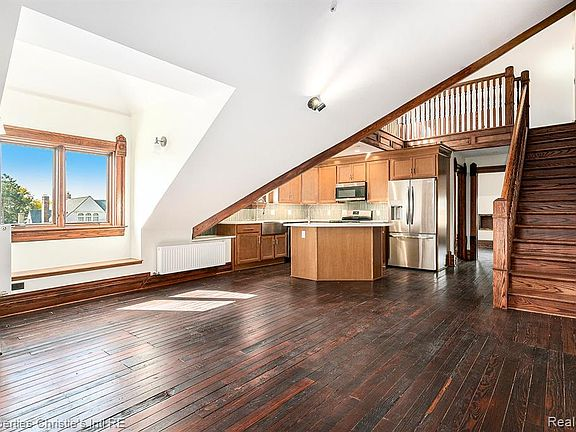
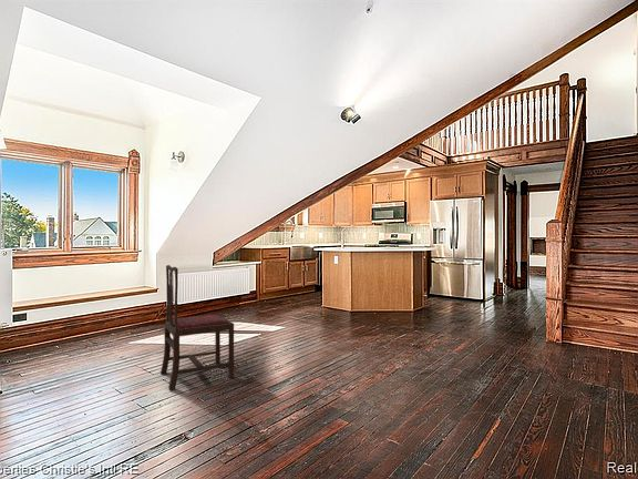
+ dining chair [160,264,235,390]
